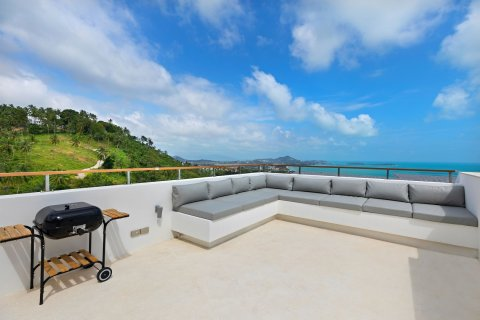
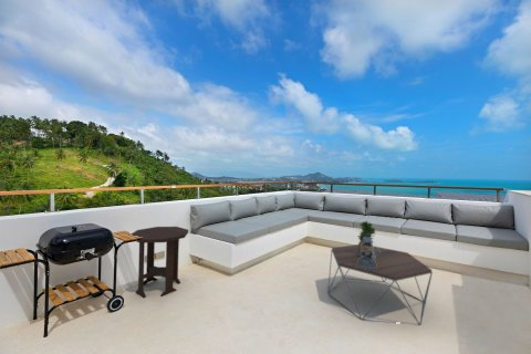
+ side table [129,226,189,299]
+ coffee table [326,243,434,326]
+ lantern [356,235,381,270]
+ potted plant [356,219,376,256]
